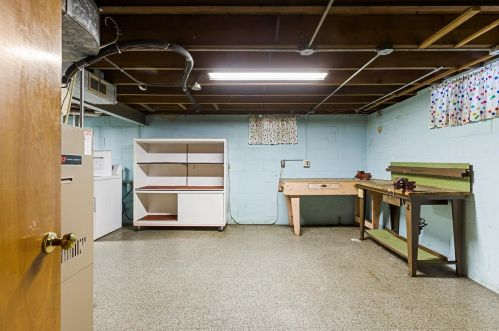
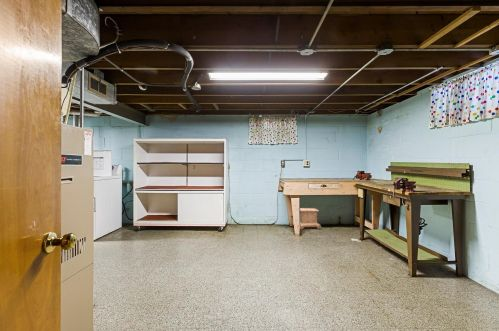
+ stool [299,207,323,230]
